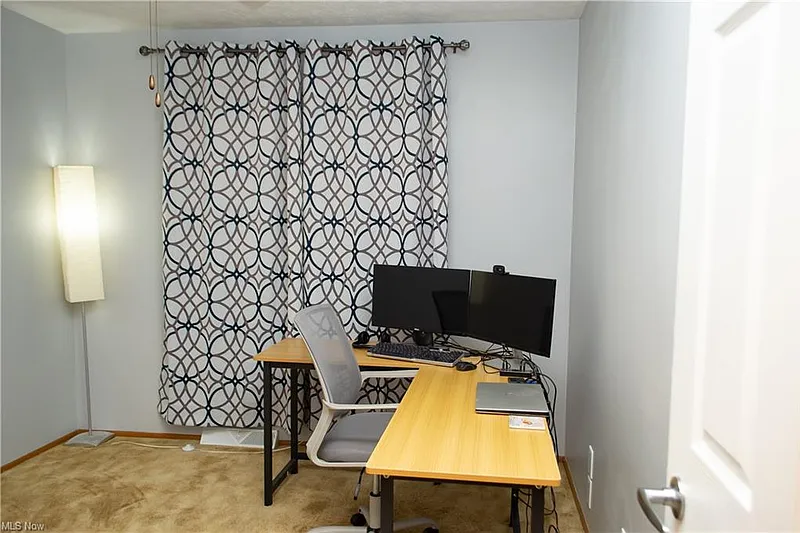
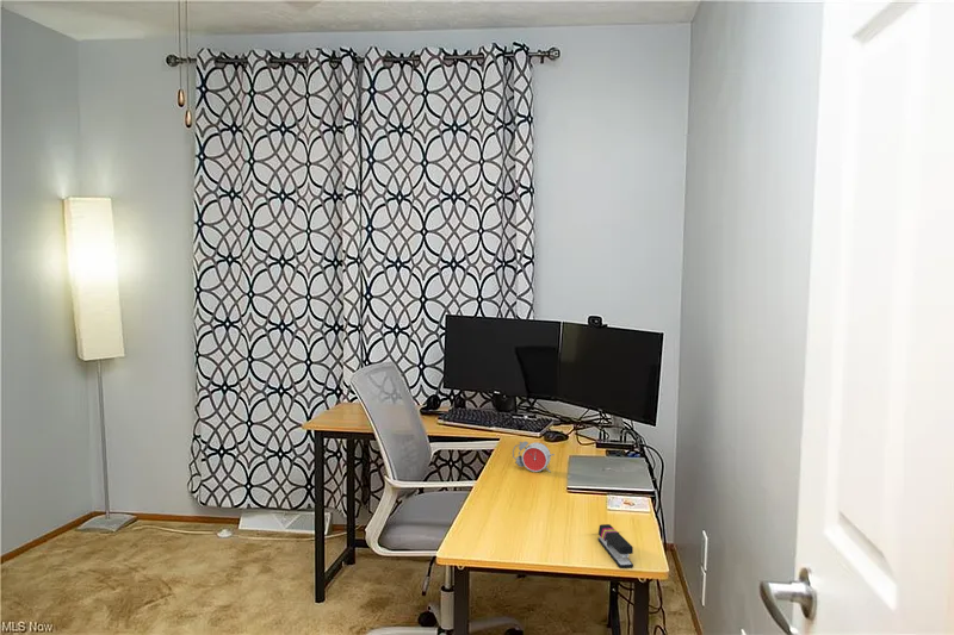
+ alarm clock [512,440,556,473]
+ stapler [596,523,634,568]
